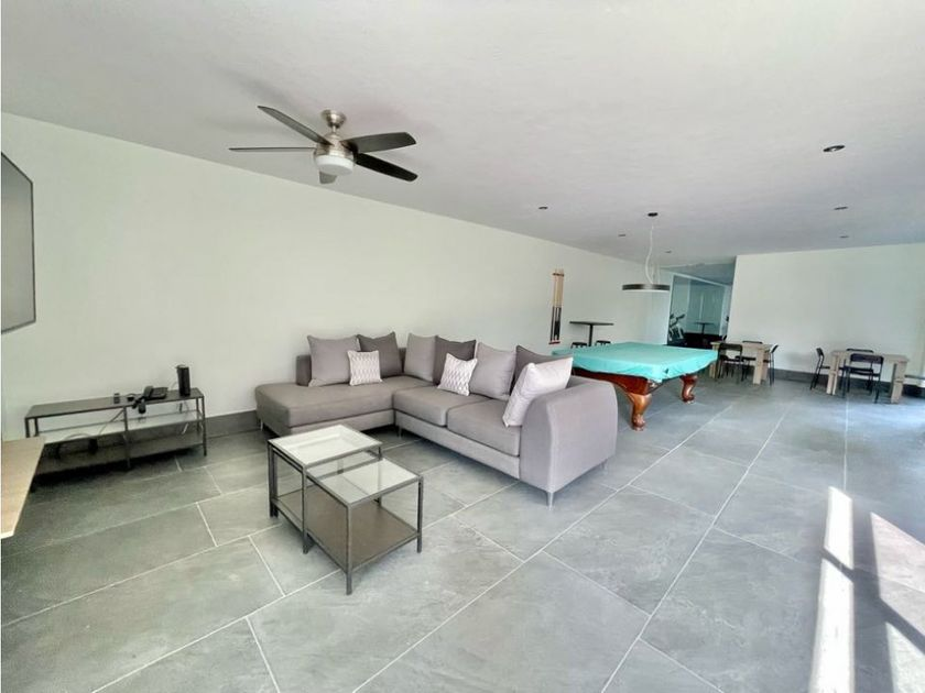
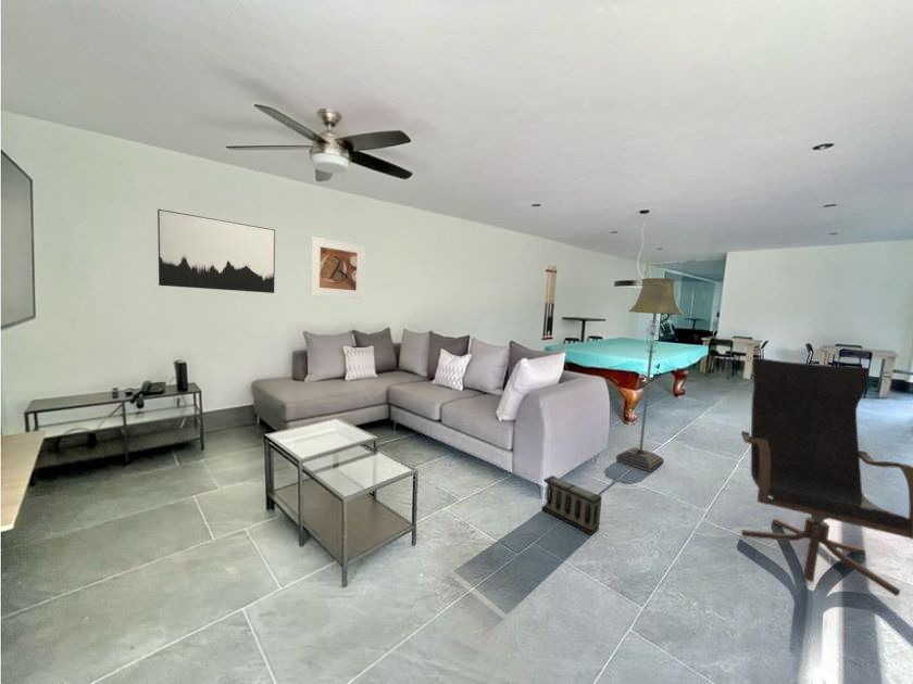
+ wall art [157,208,276,294]
+ lounge chair [740,356,913,597]
+ speaker [540,474,603,536]
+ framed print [309,236,366,300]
+ floor lamp [615,277,685,473]
